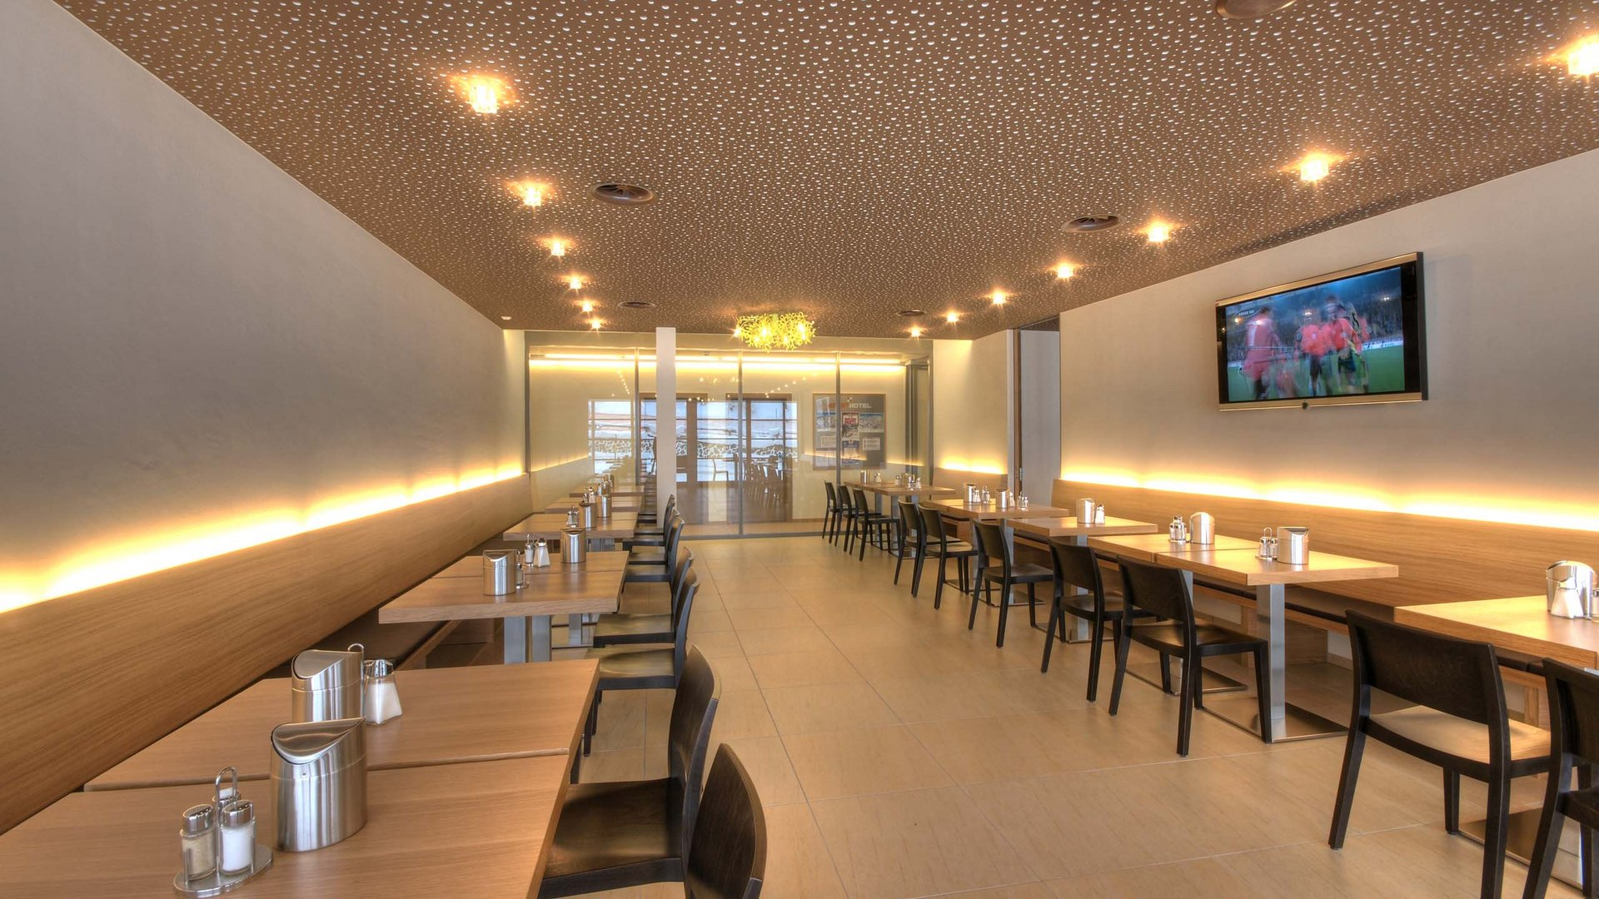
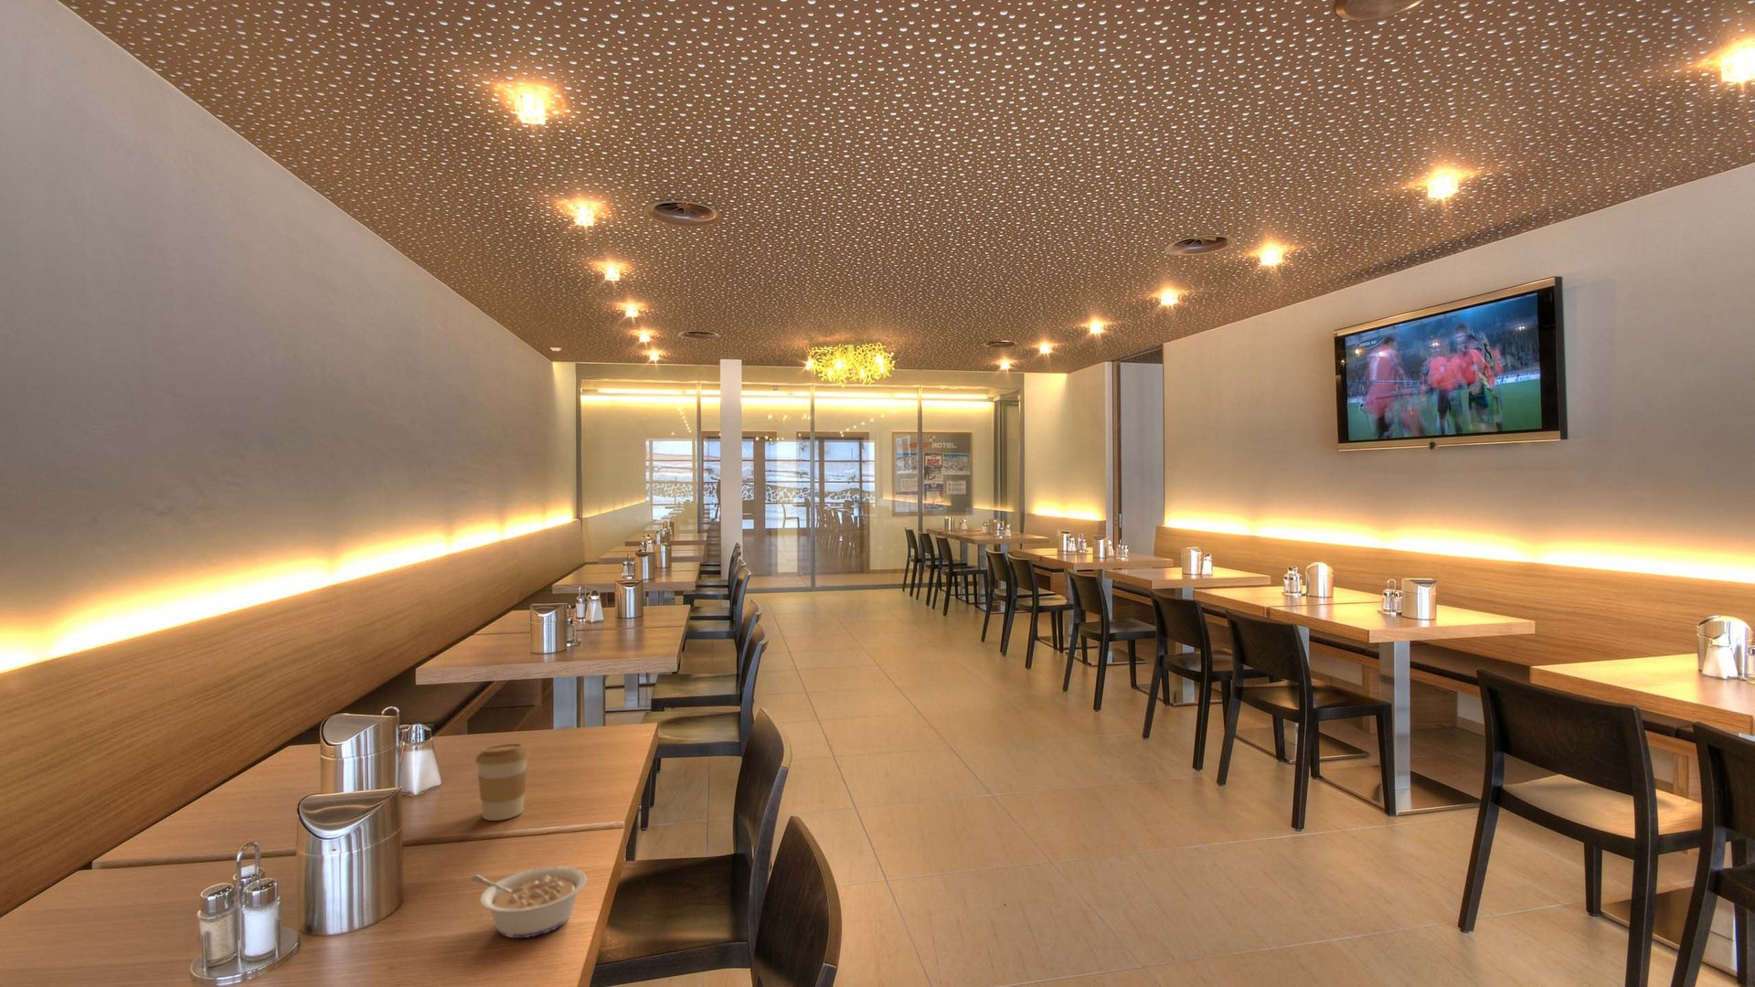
+ legume [471,865,588,939]
+ coffee cup [475,744,530,822]
